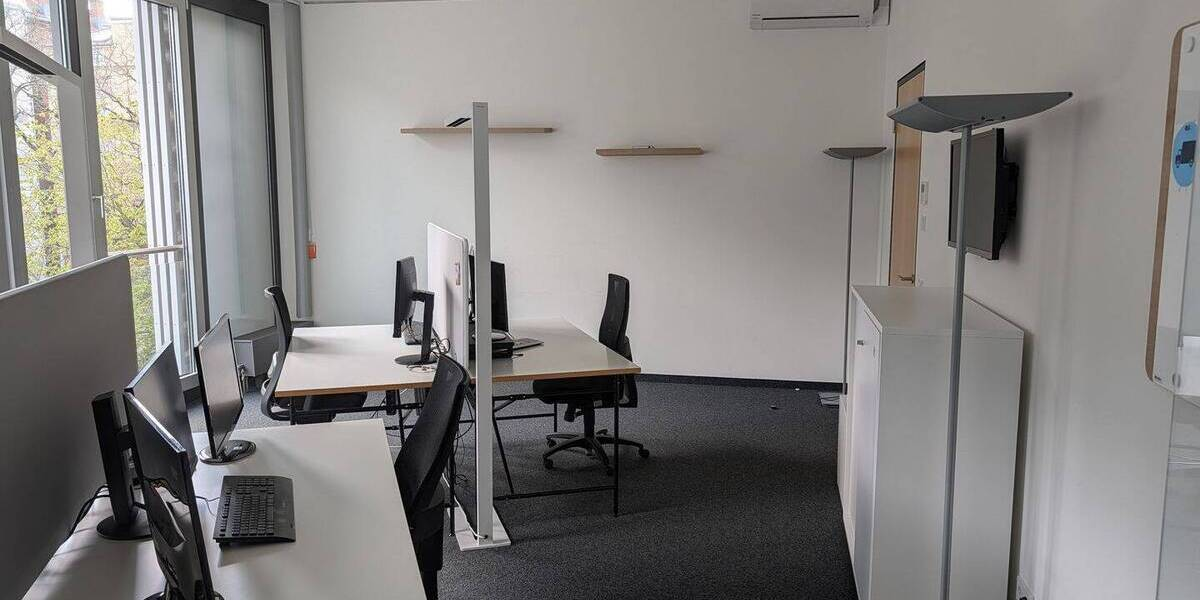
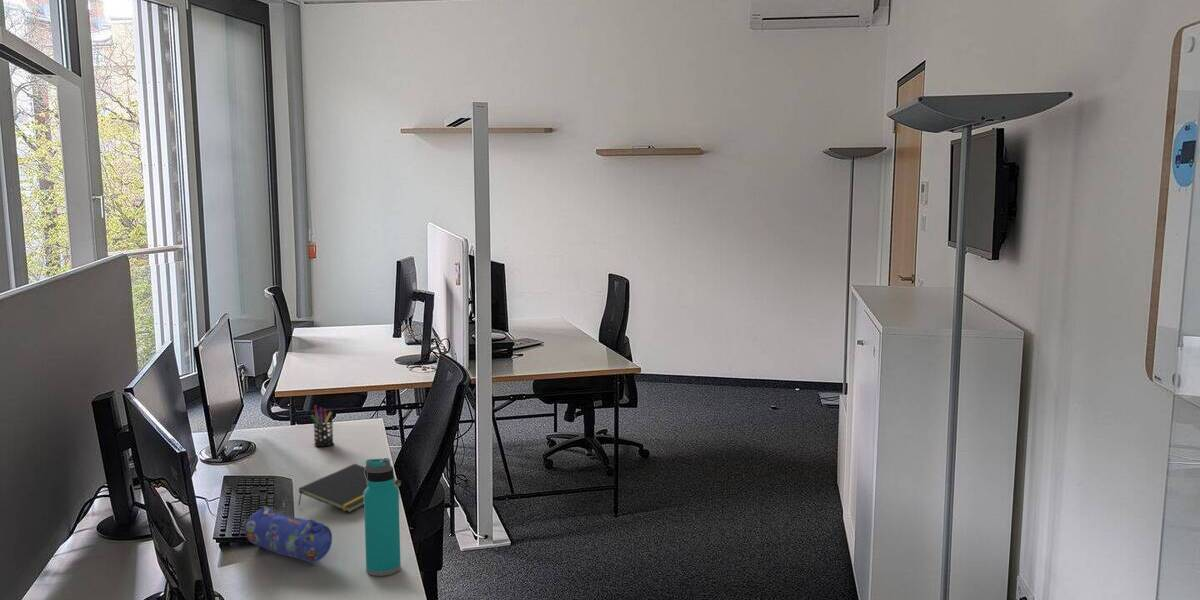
+ pencil case [241,505,333,564]
+ water bottle [363,457,402,577]
+ pen holder [310,405,335,448]
+ notepad [297,463,403,514]
